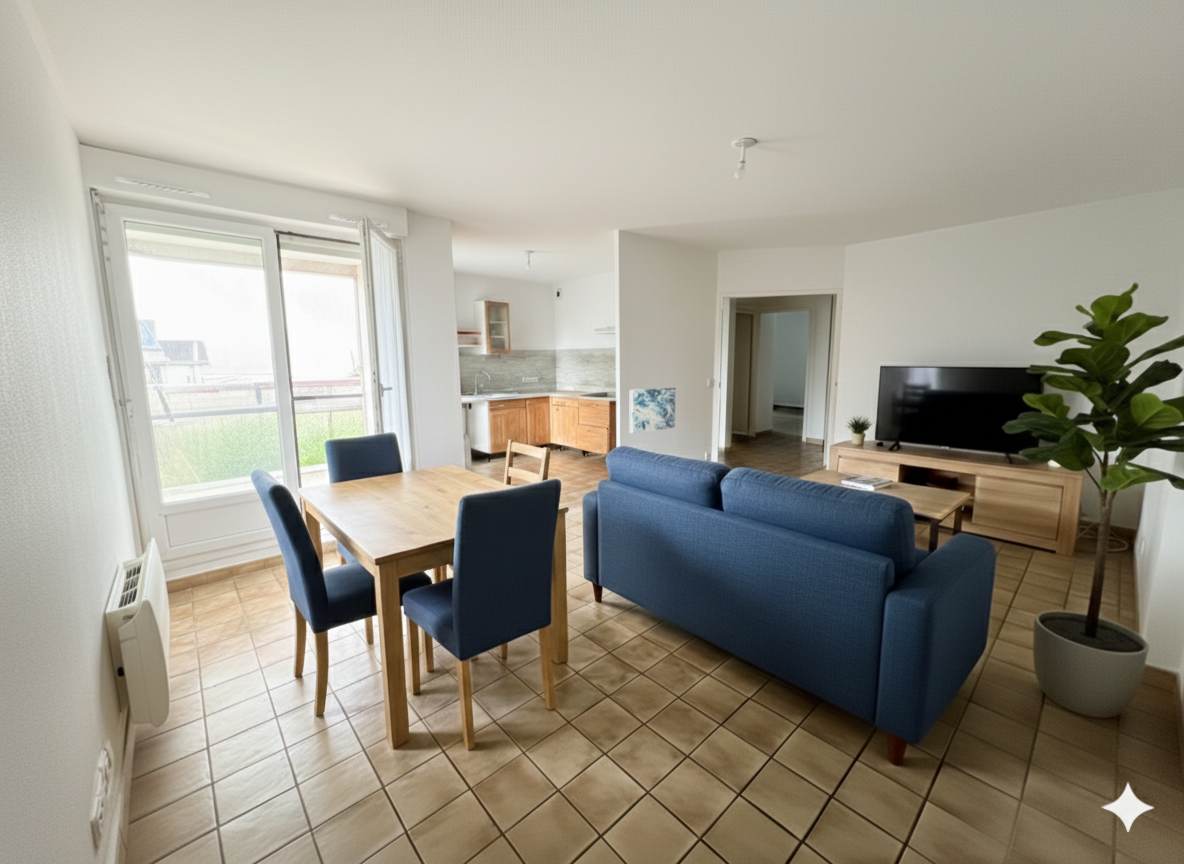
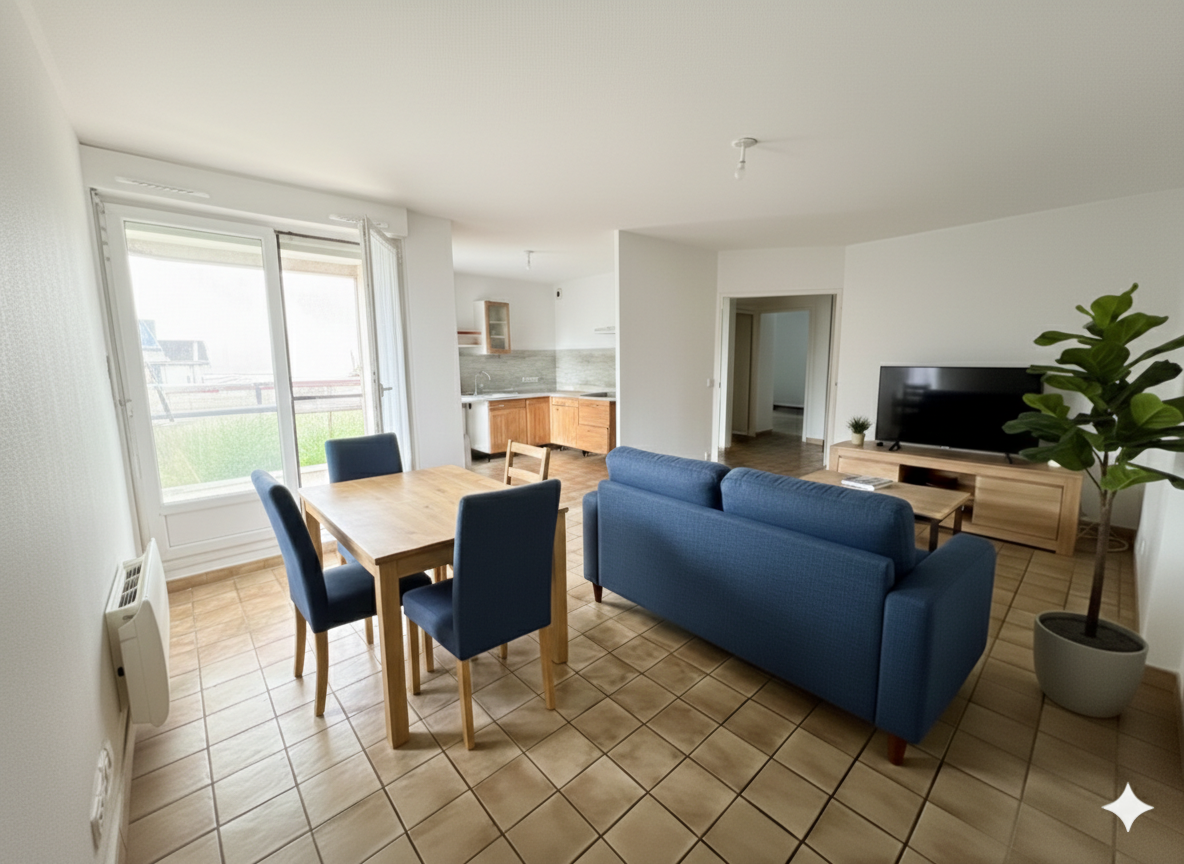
- wall art [628,387,676,434]
